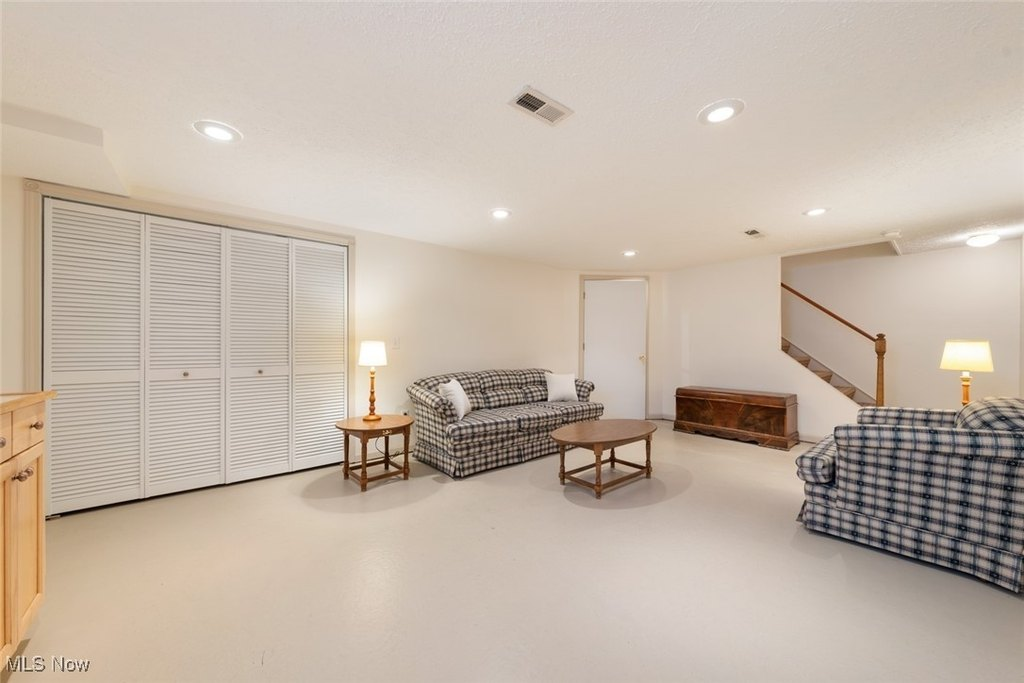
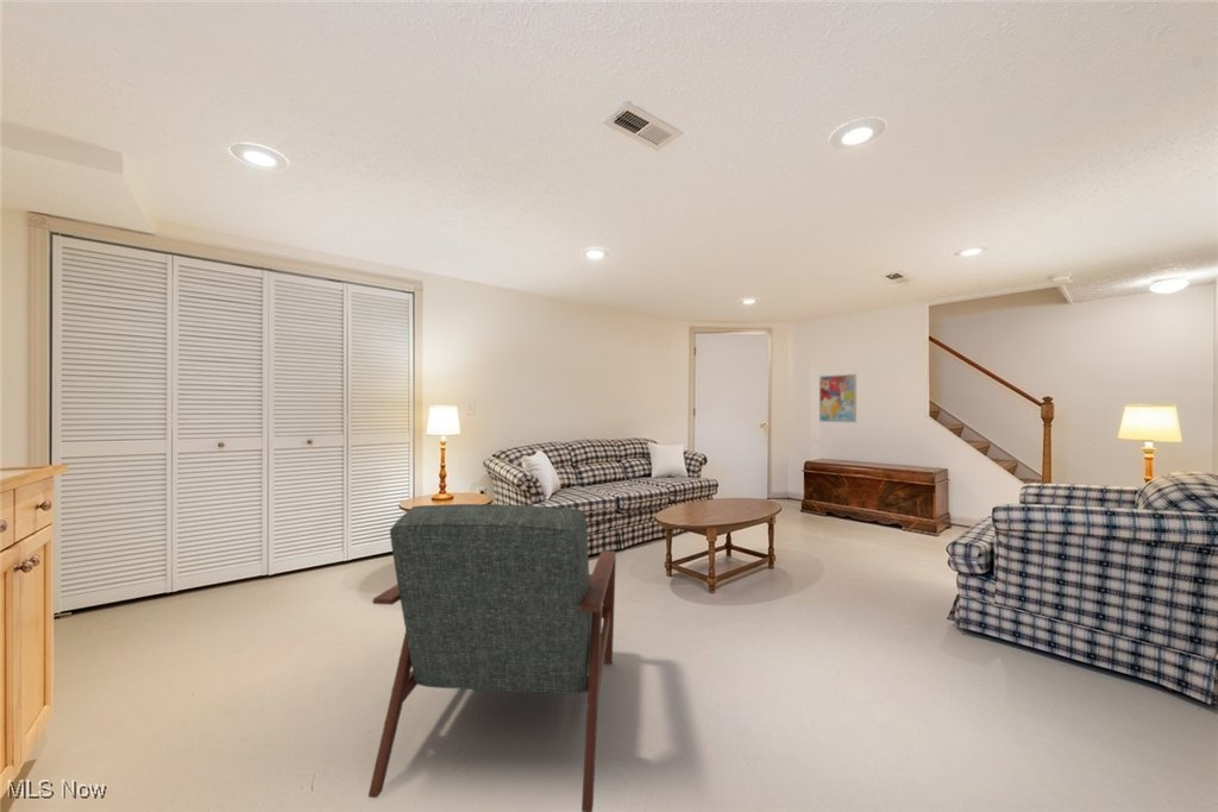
+ wall art [818,373,858,424]
+ chair [368,503,617,812]
